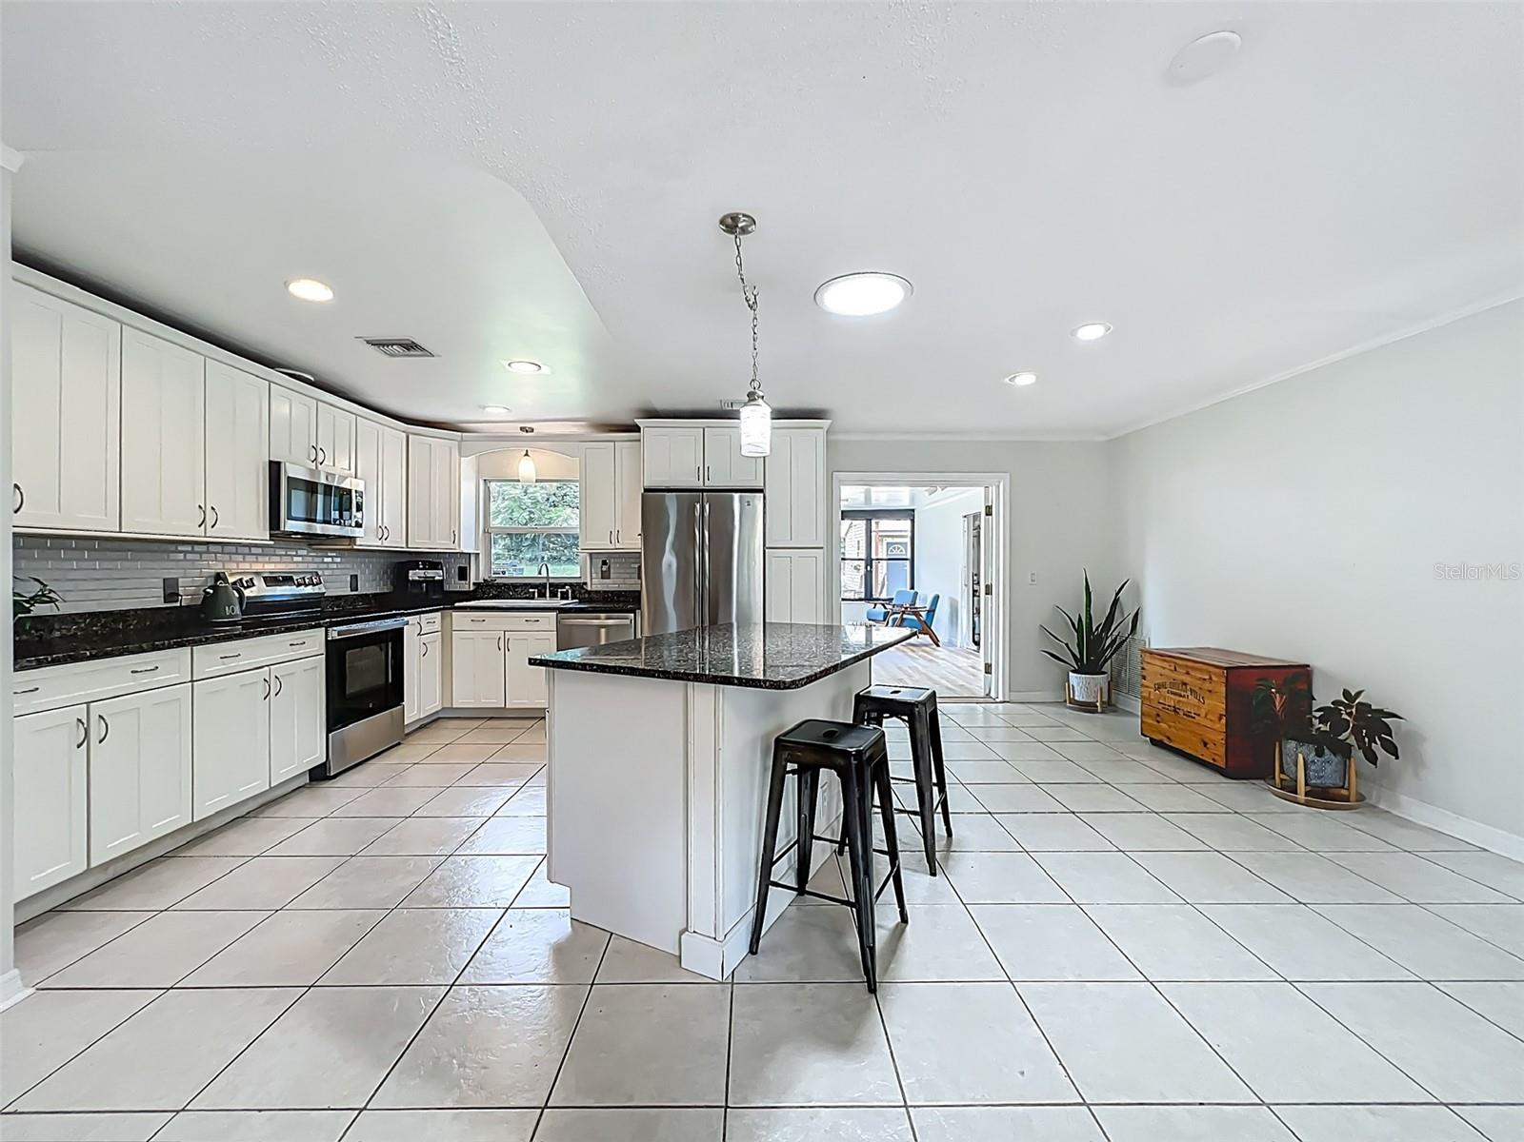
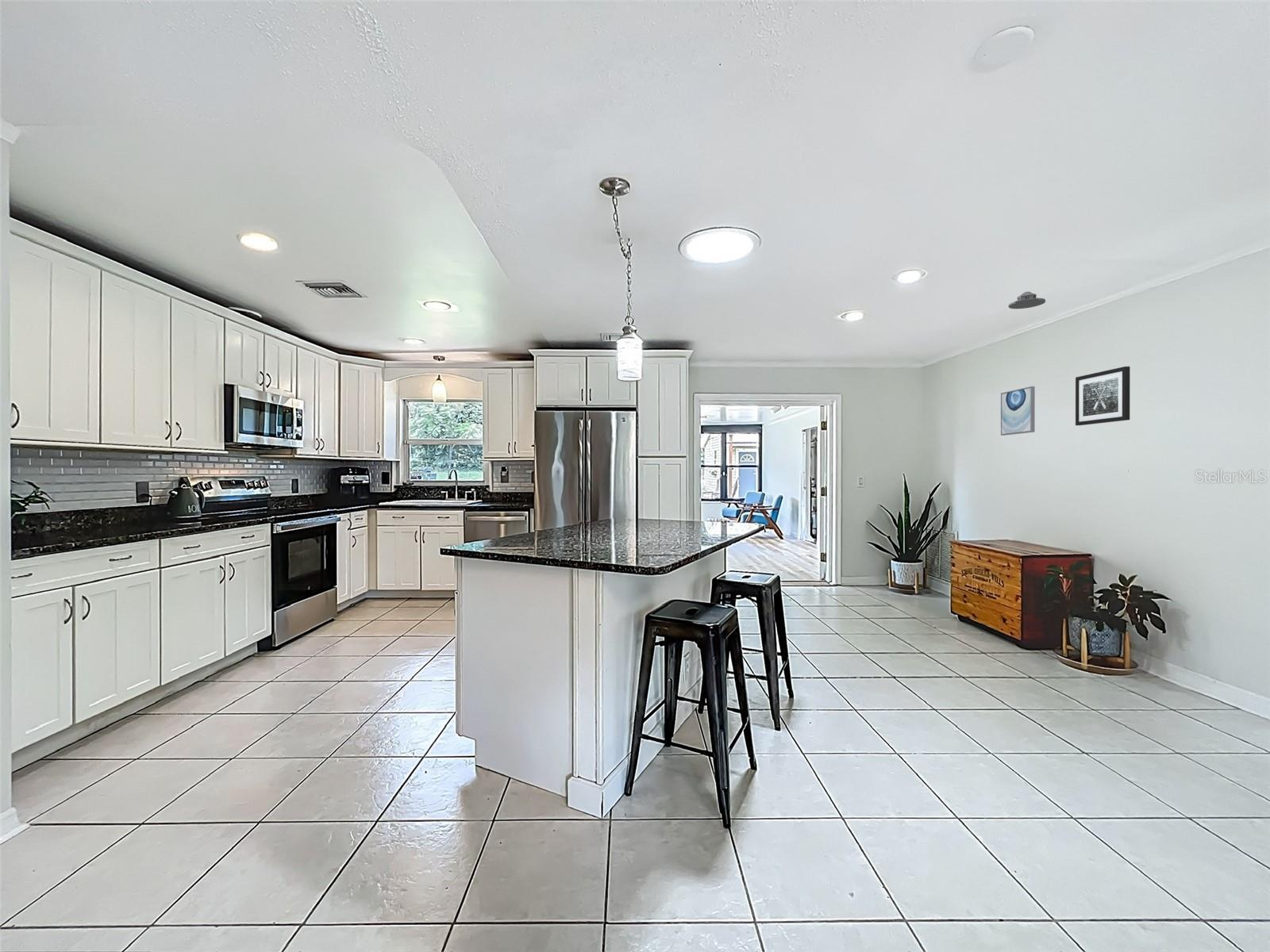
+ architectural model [1008,291,1046,309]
+ wall art [1000,386,1036,436]
+ wall art [1075,366,1131,426]
